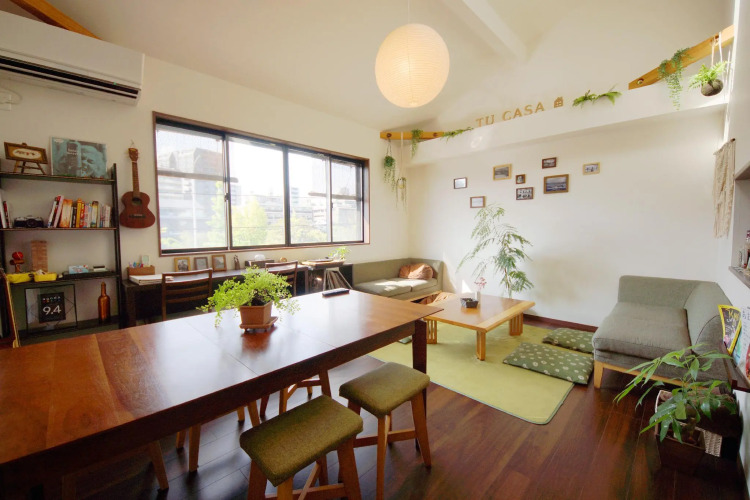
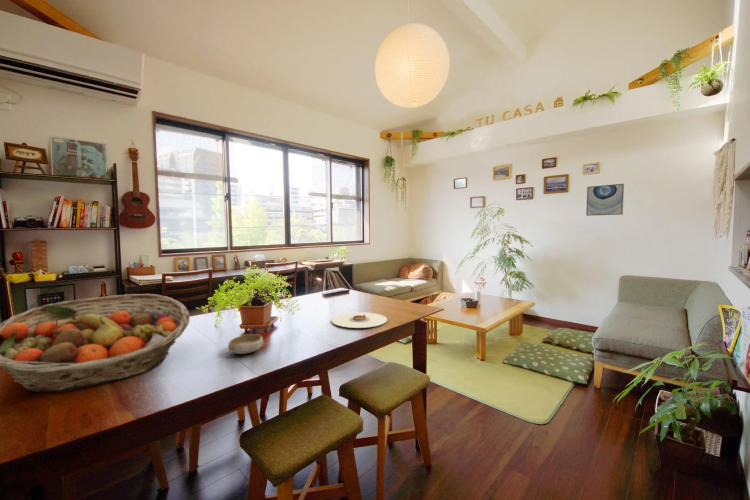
+ fruit basket [0,293,191,393]
+ bowl [227,333,264,355]
+ plate [331,311,388,329]
+ wall art [585,183,625,217]
